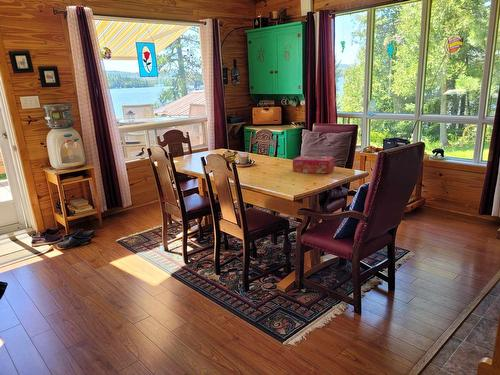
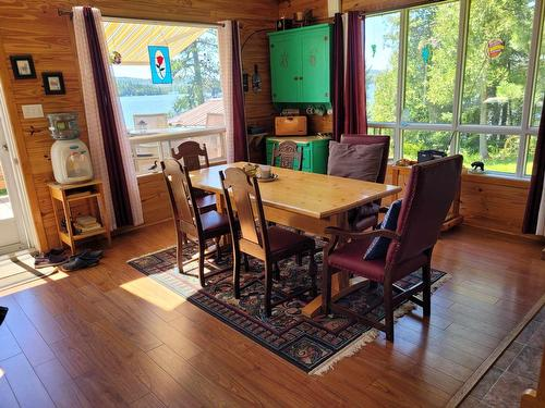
- tissue box [292,155,335,175]
